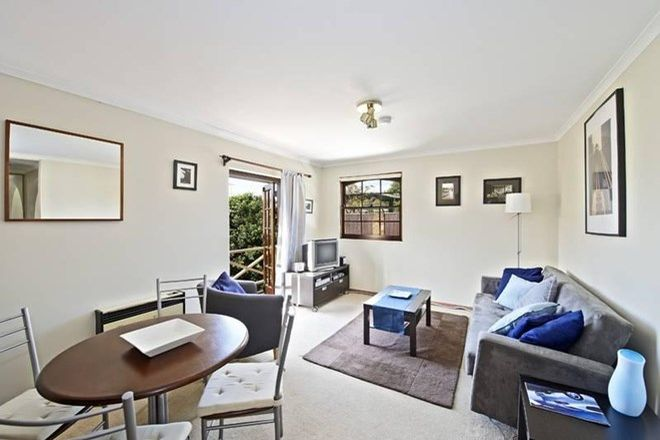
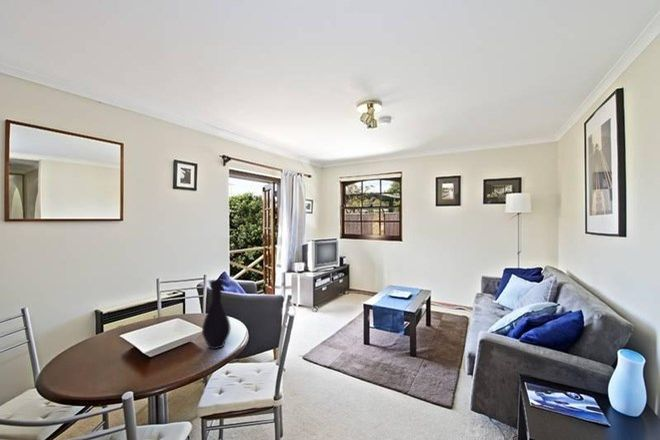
+ vase [201,279,231,350]
